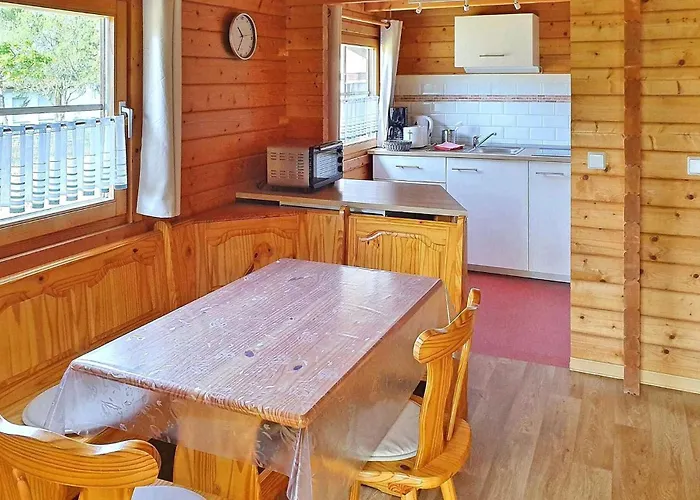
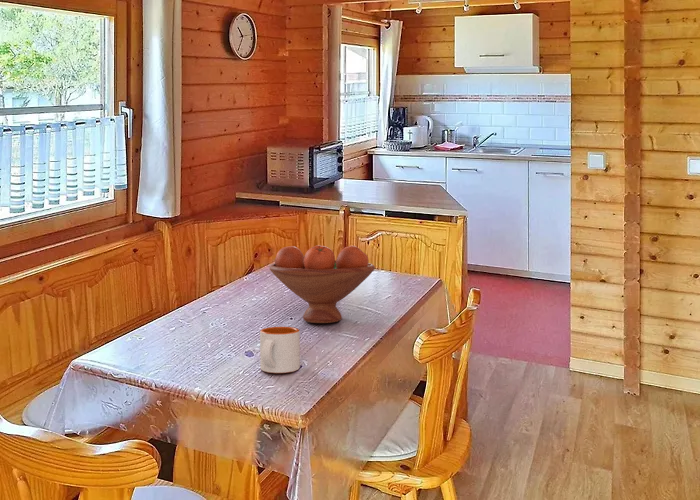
+ mug [259,326,301,374]
+ fruit bowl [268,245,376,324]
